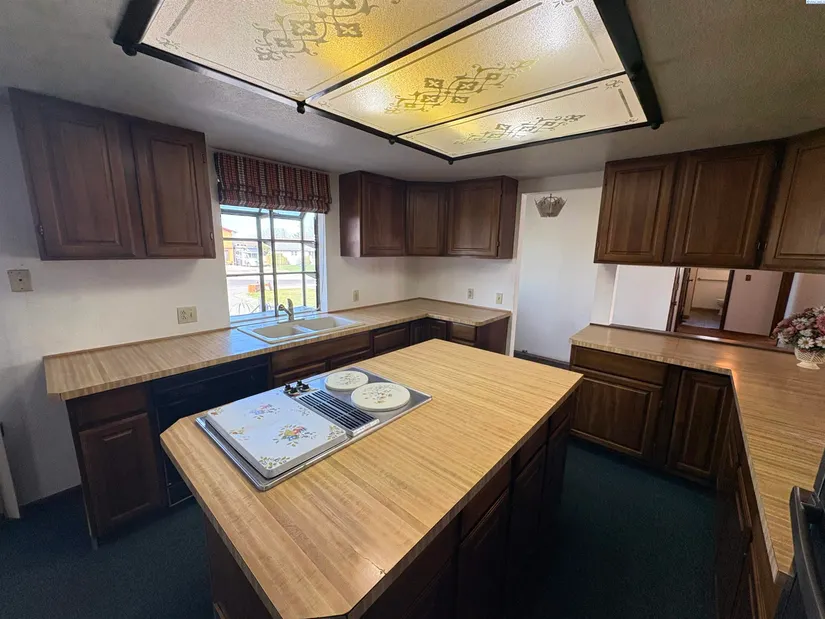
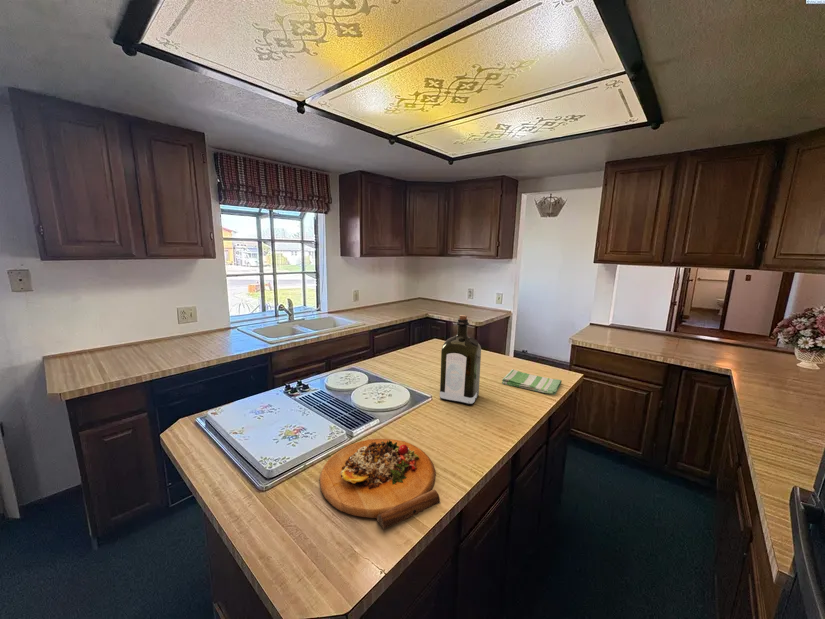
+ cutting board [318,438,442,530]
+ dish towel [501,368,563,396]
+ liquor [439,314,482,406]
